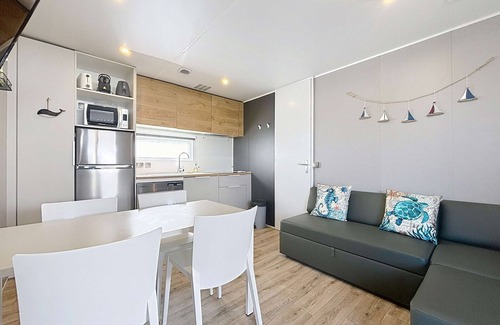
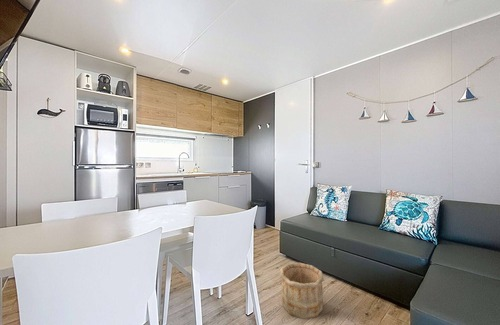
+ wooden bucket [279,262,325,320]
